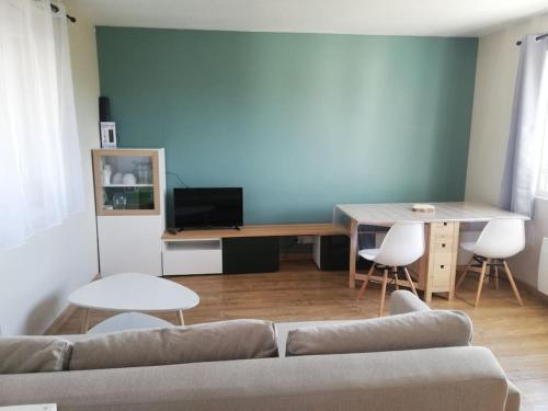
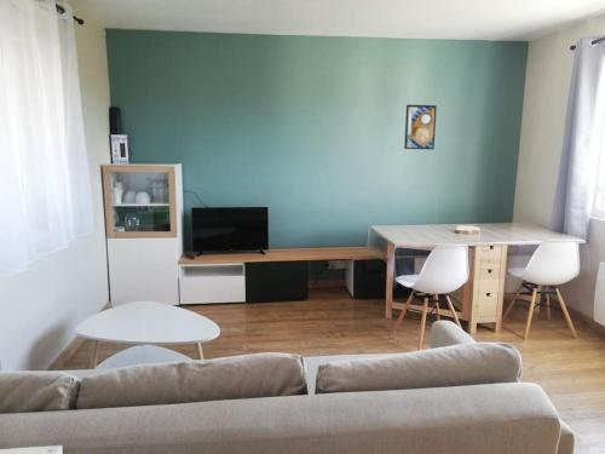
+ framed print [403,104,438,150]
